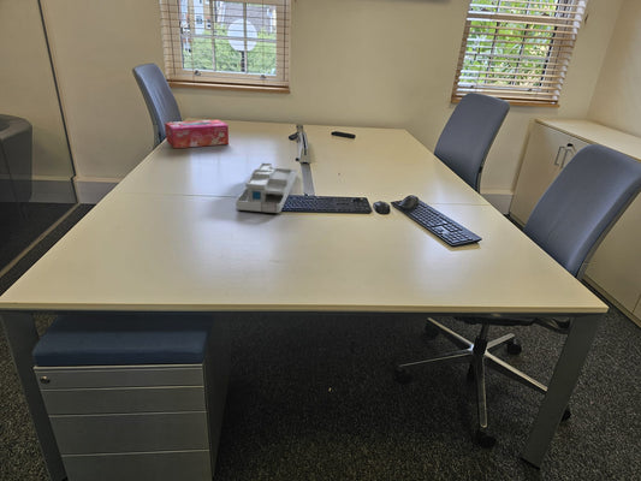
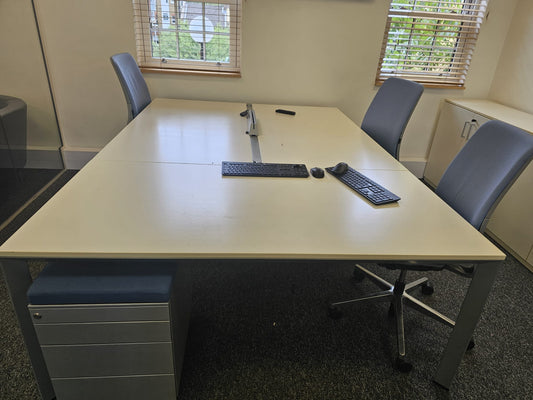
- tissue box [164,119,230,149]
- desk organizer [235,161,298,214]
